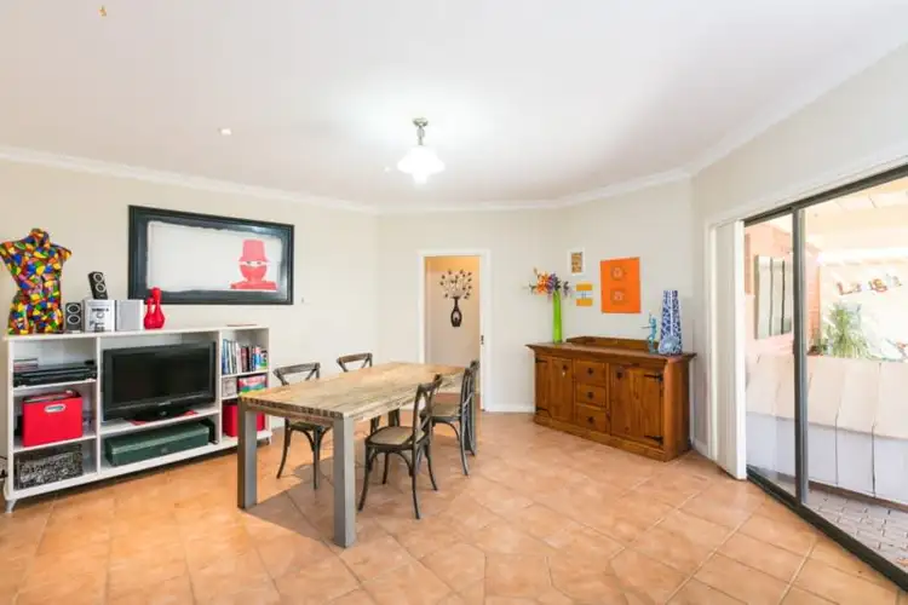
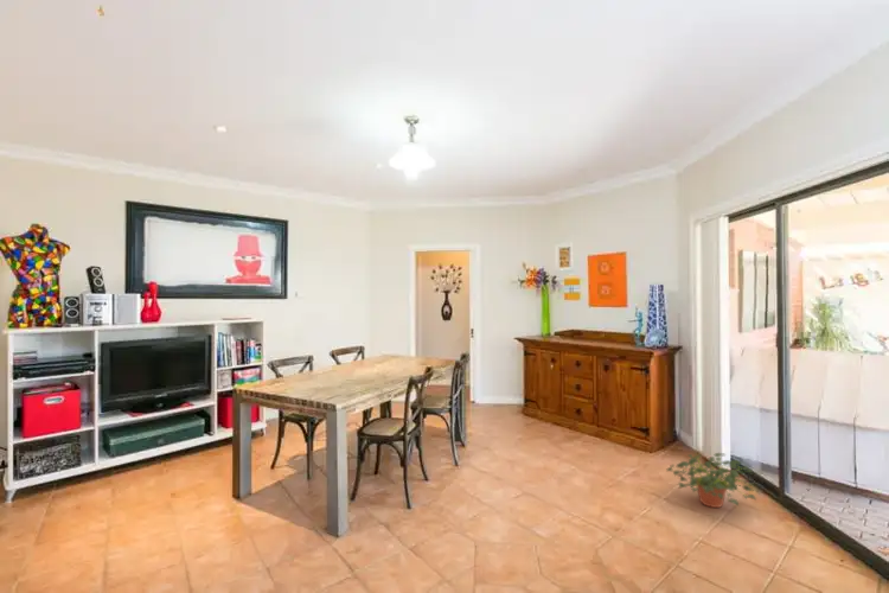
+ potted plant [665,452,761,509]
